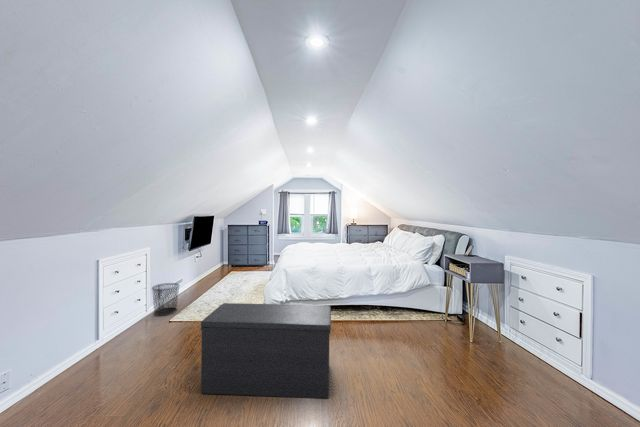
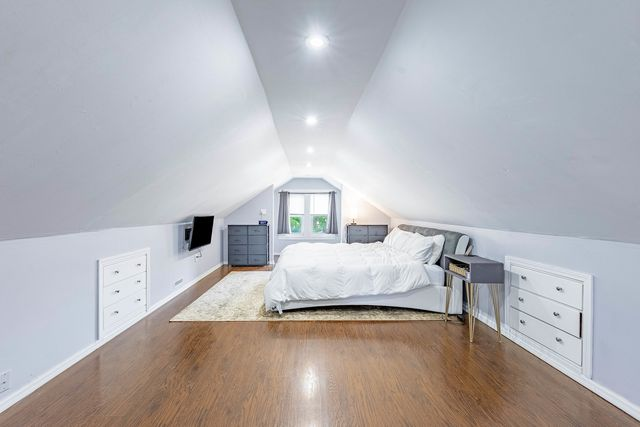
- bench [200,302,332,399]
- waste bin [151,282,181,317]
